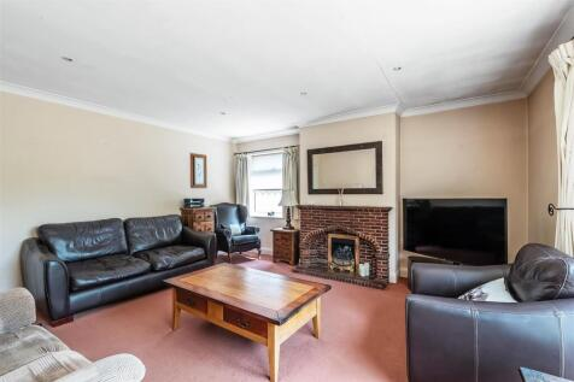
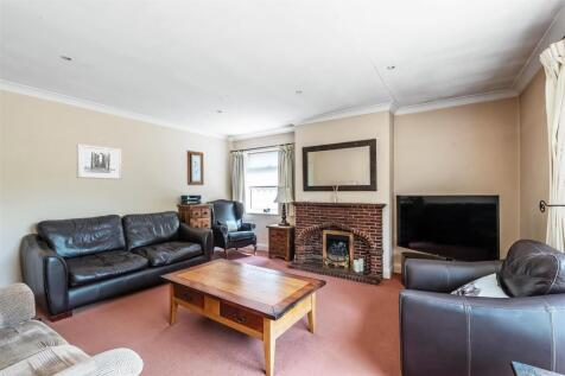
+ wall art [76,144,122,180]
